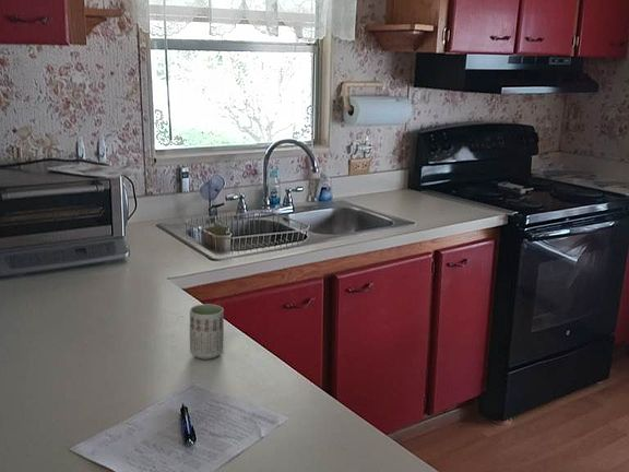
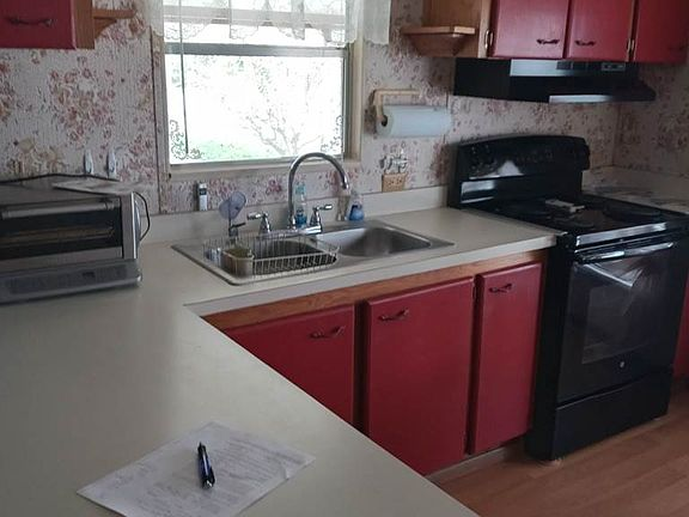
- cup [189,303,225,361]
